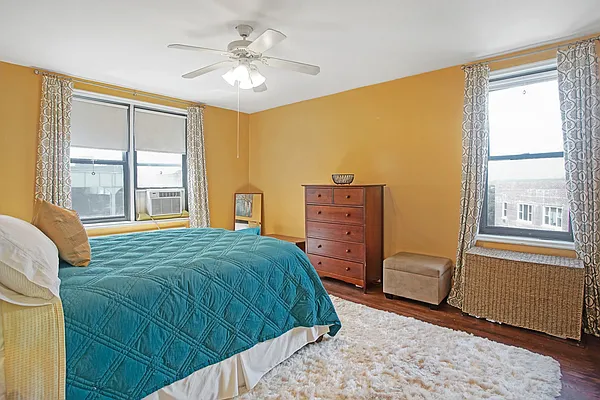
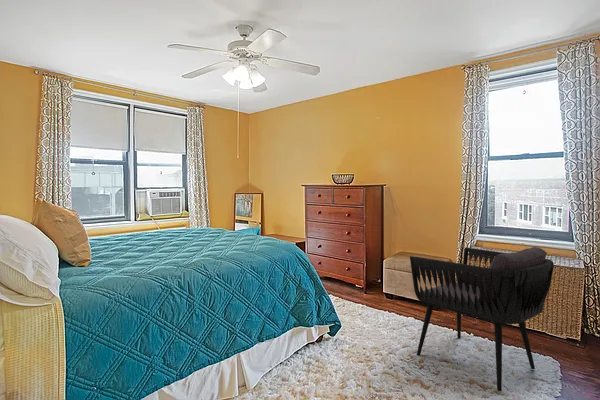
+ armchair [409,246,555,392]
